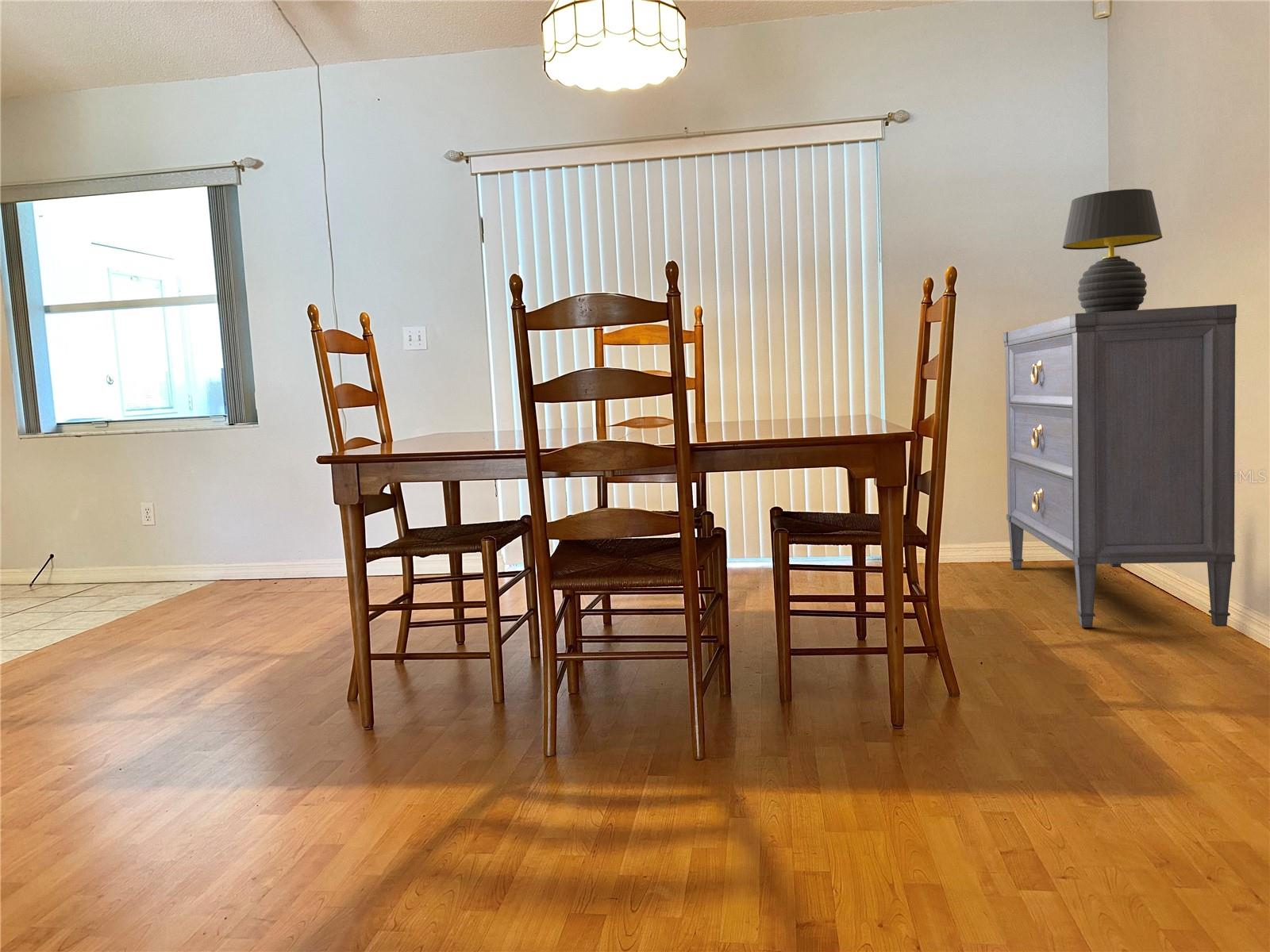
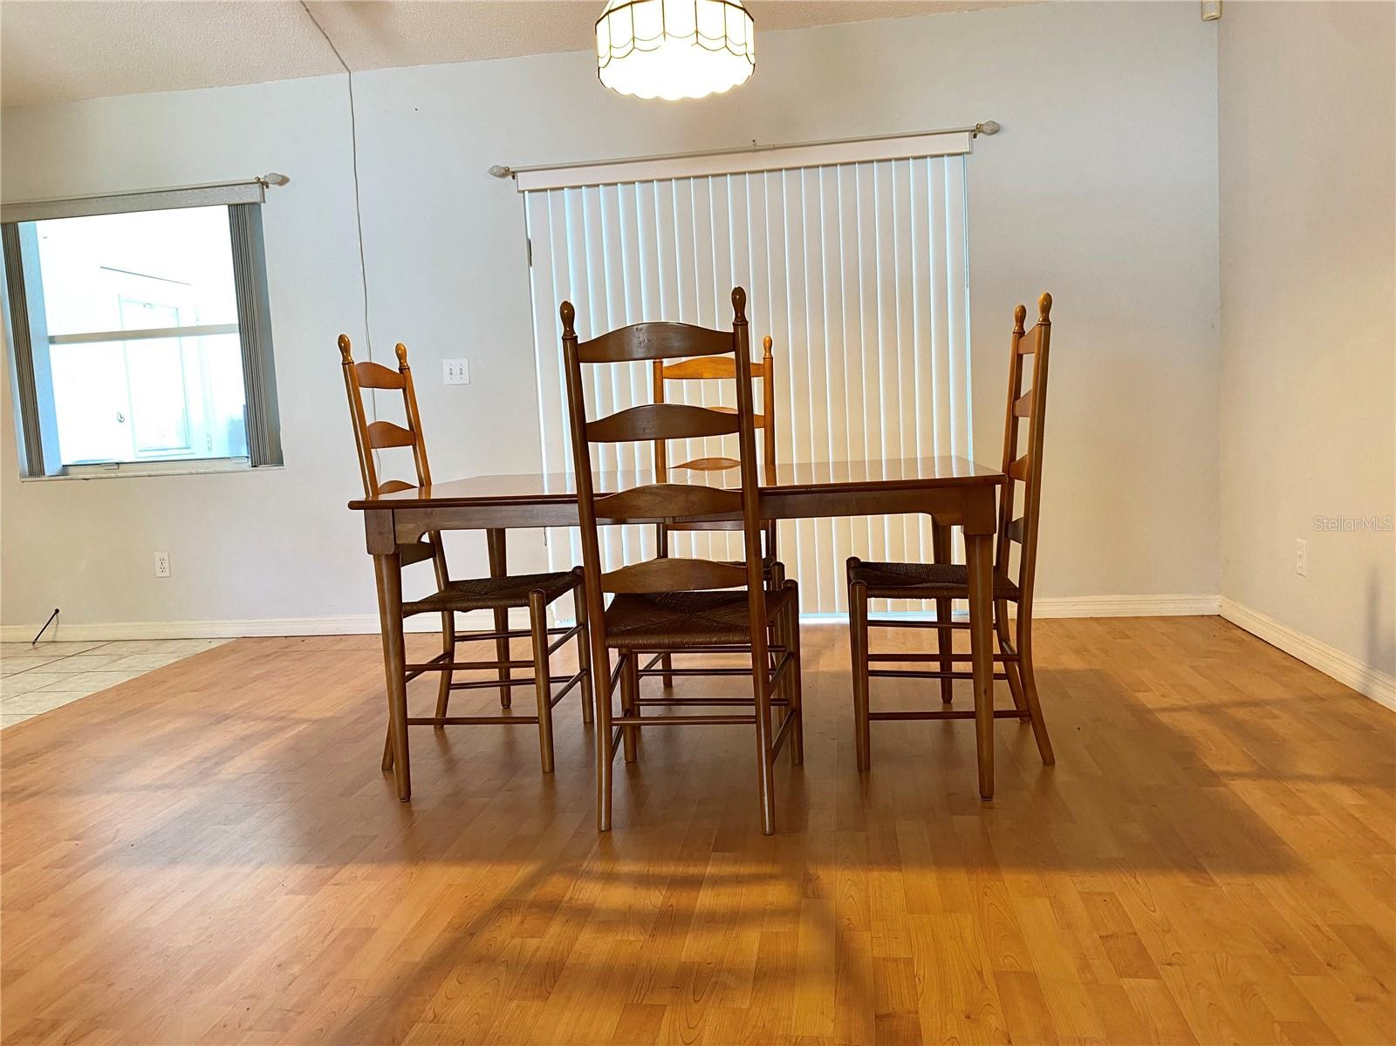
- table lamp [1062,188,1164,313]
- dresser [1003,303,1237,628]
